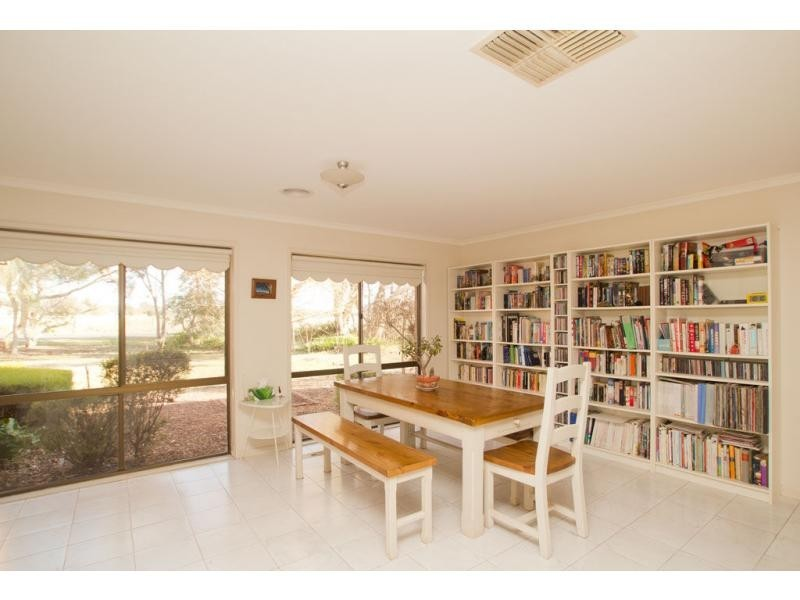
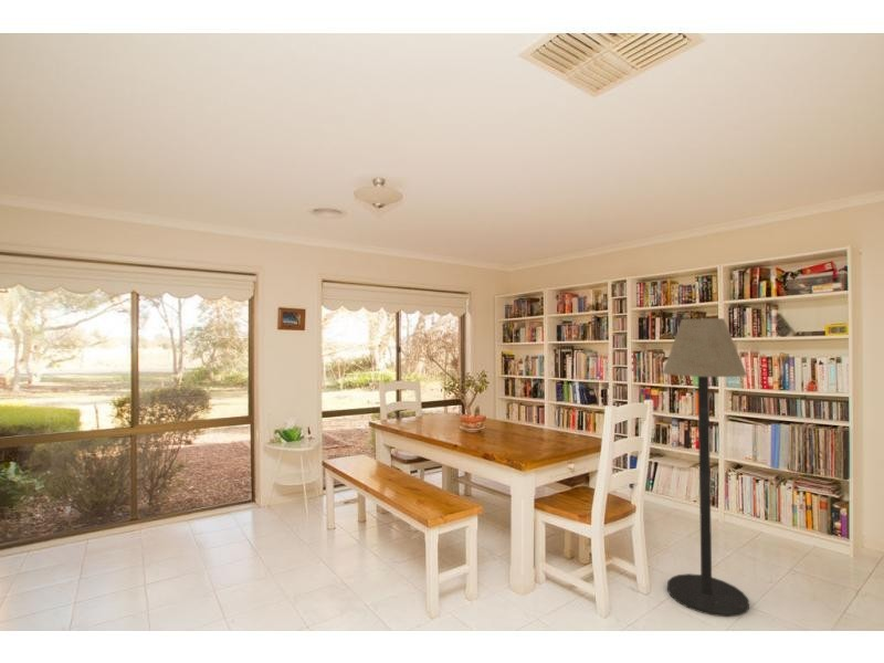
+ floor lamp [662,317,750,618]
